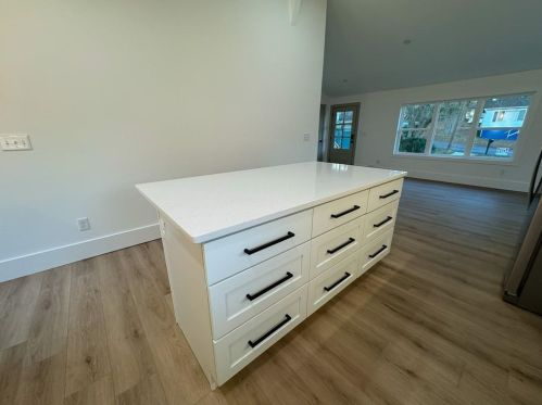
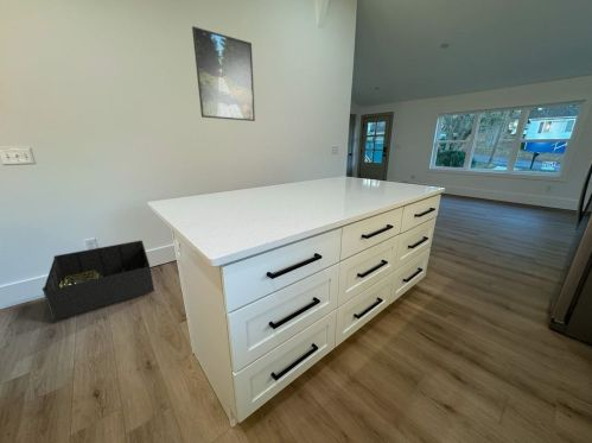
+ storage bin [42,240,155,324]
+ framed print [191,25,256,122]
